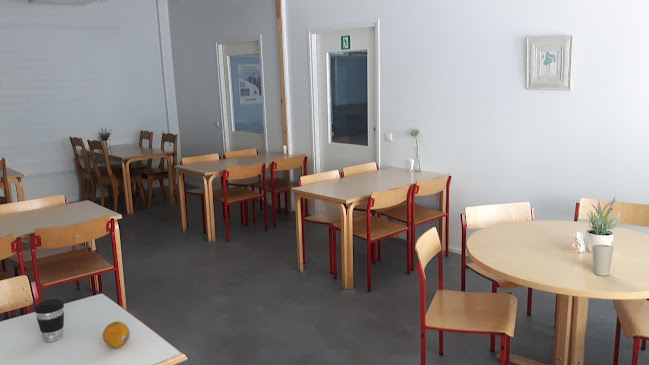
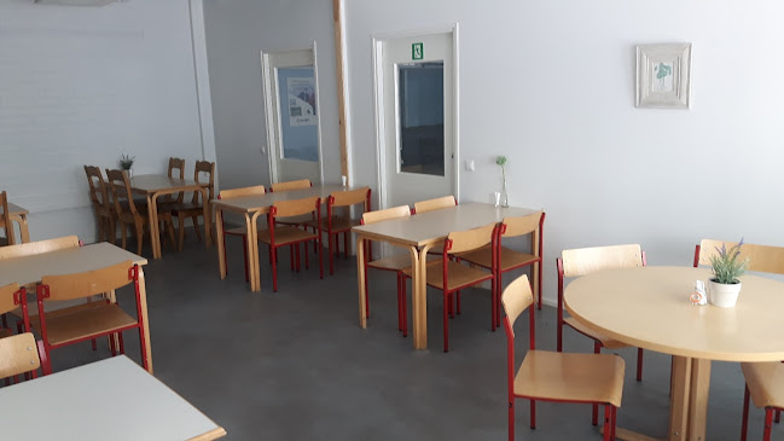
- cup [591,243,615,277]
- coffee cup [34,298,65,343]
- fruit [102,321,131,349]
